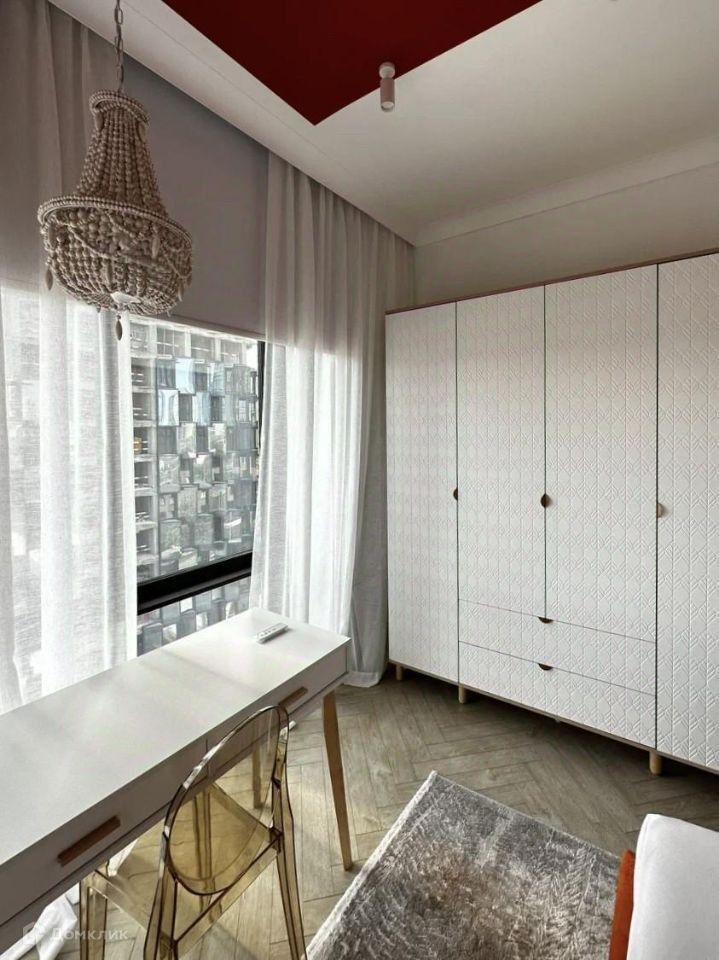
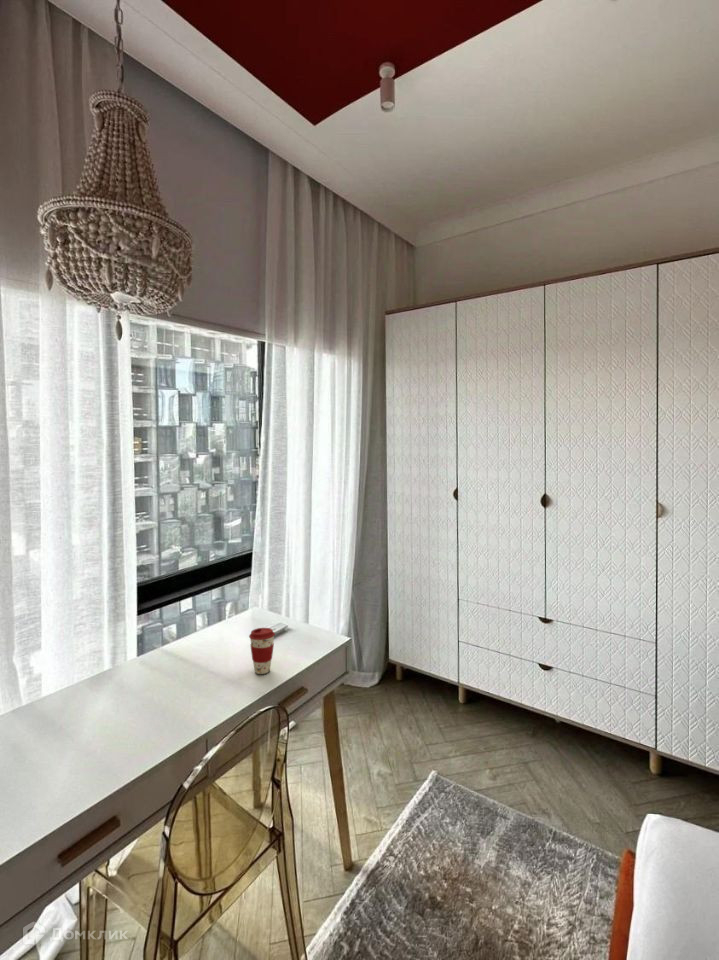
+ coffee cup [248,627,276,675]
